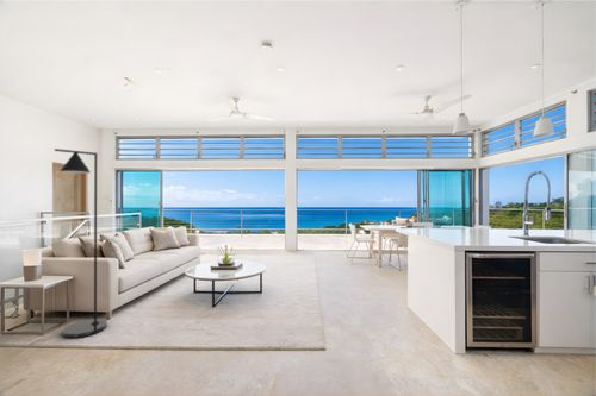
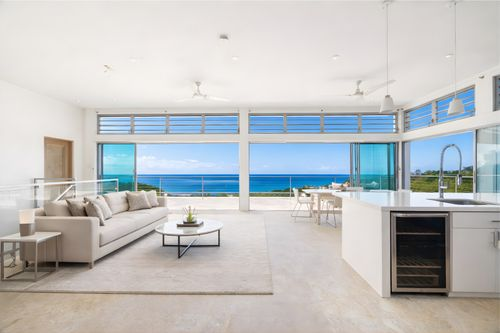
- floor lamp [54,147,108,339]
